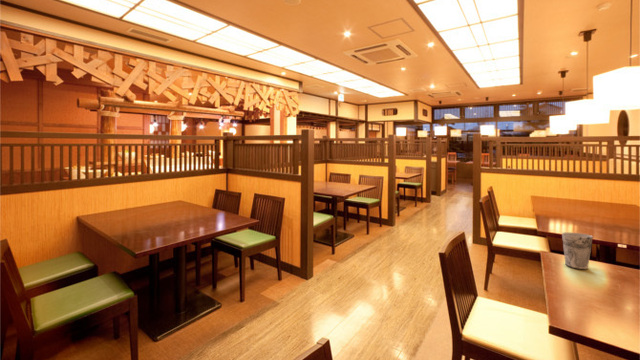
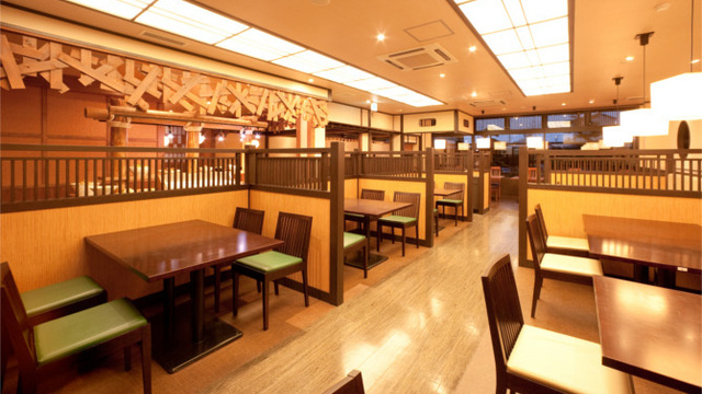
- cup [561,232,594,270]
